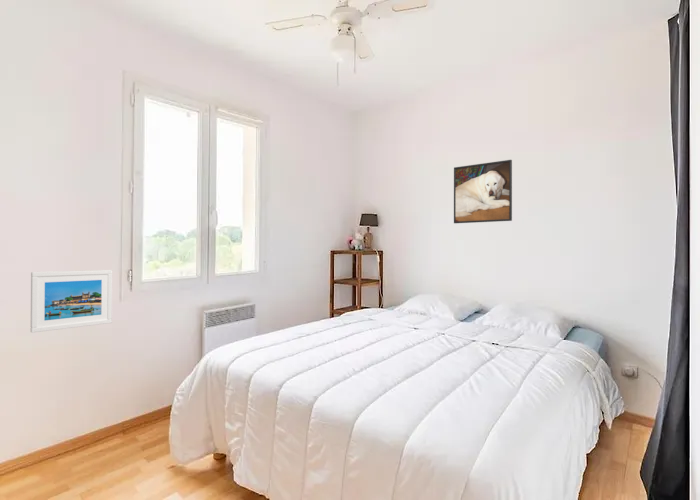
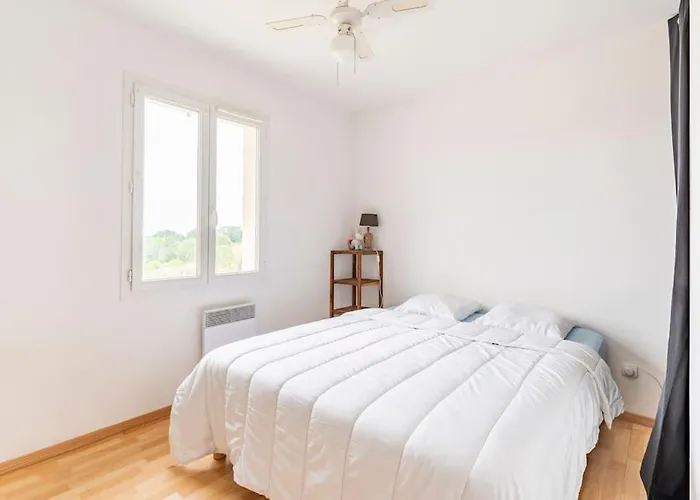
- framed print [30,269,113,334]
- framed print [453,159,513,224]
